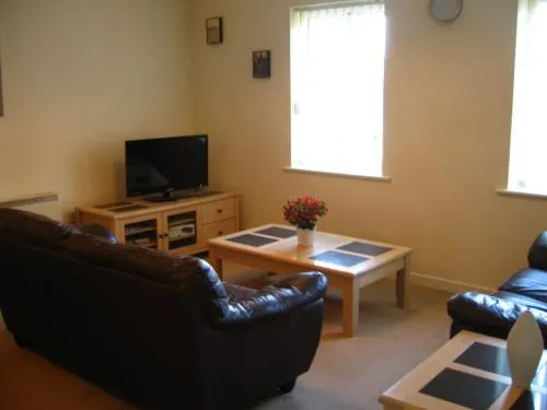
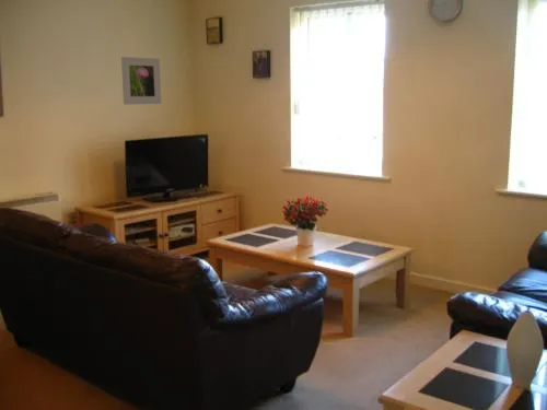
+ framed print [120,56,162,106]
